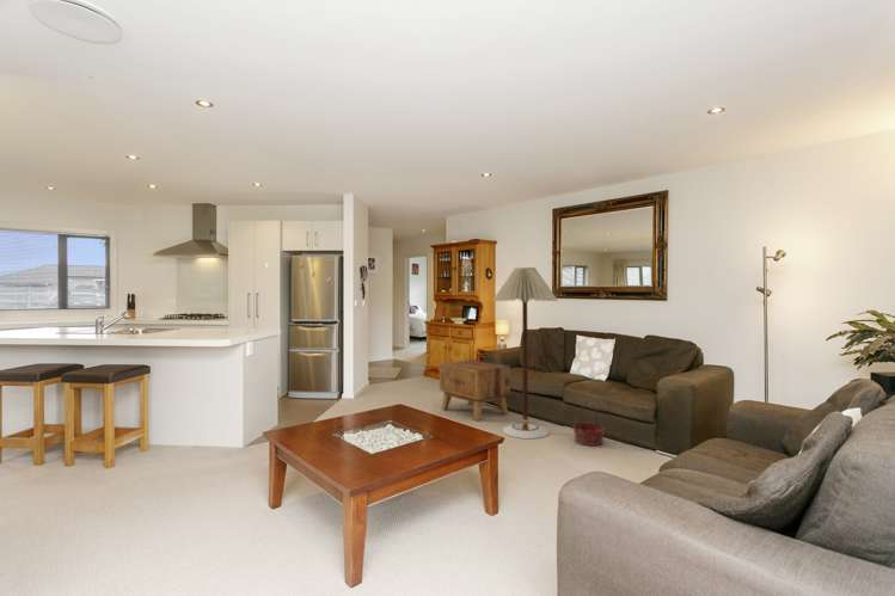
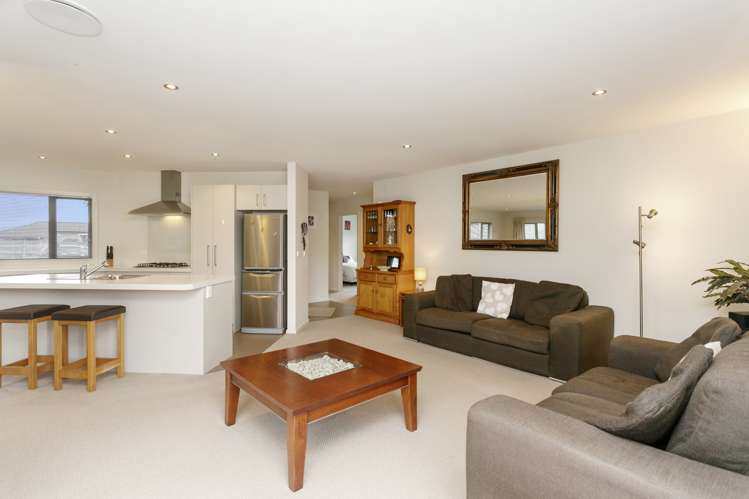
- floor lamp [491,266,559,440]
- side table [439,358,511,422]
- basket [571,399,606,447]
